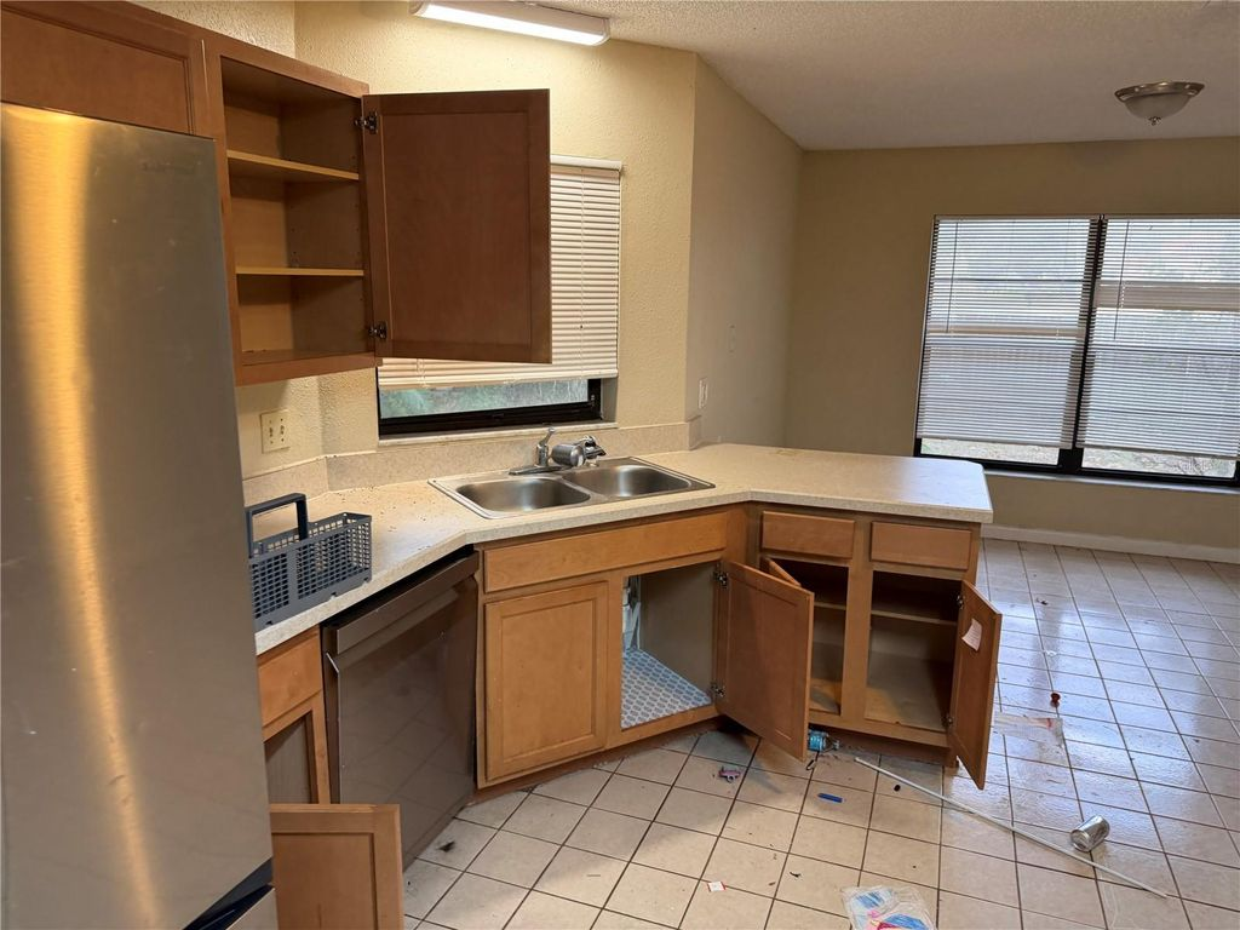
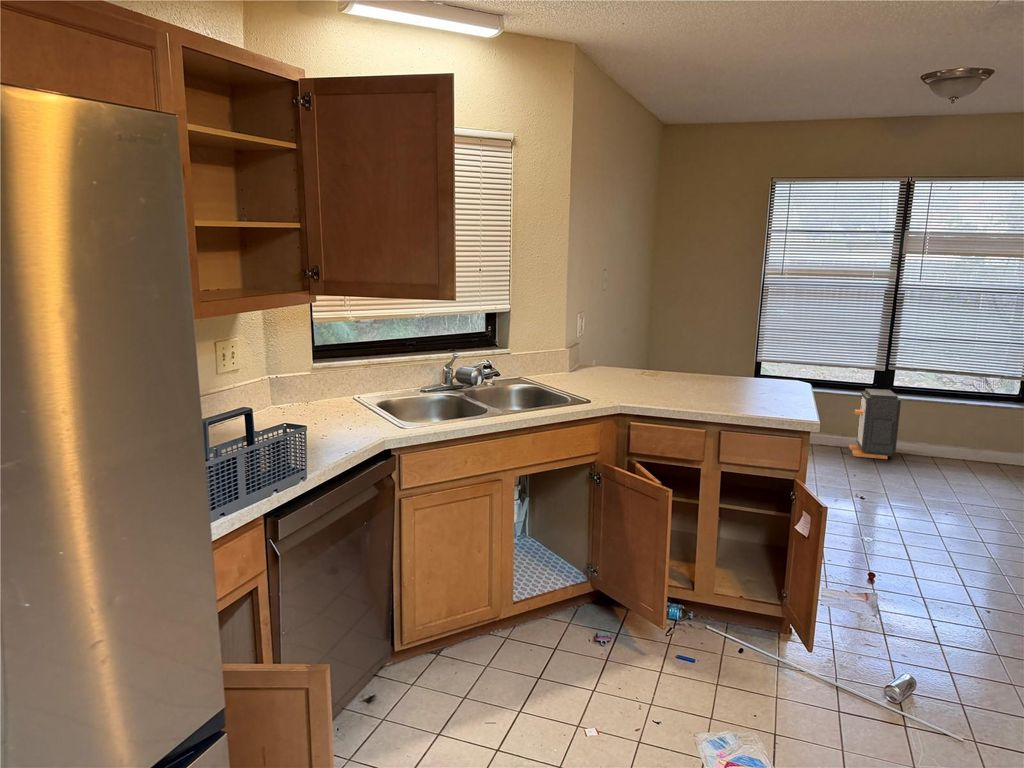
+ trash can [848,388,902,460]
